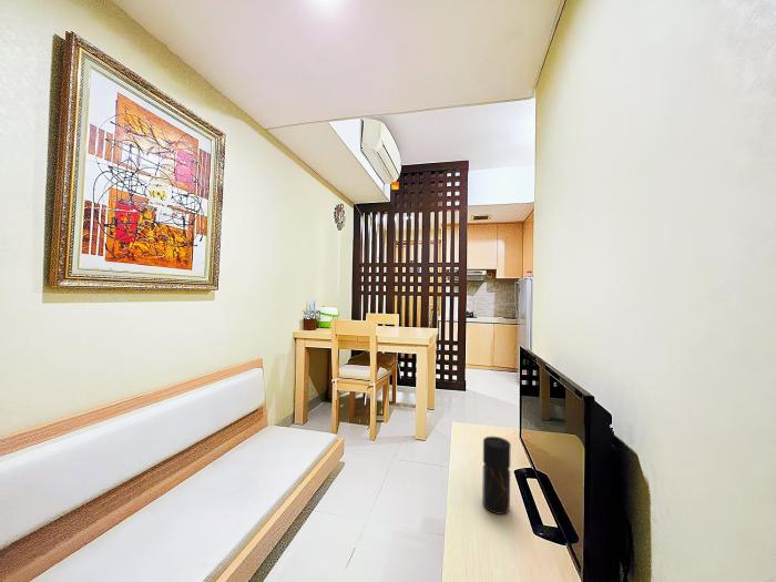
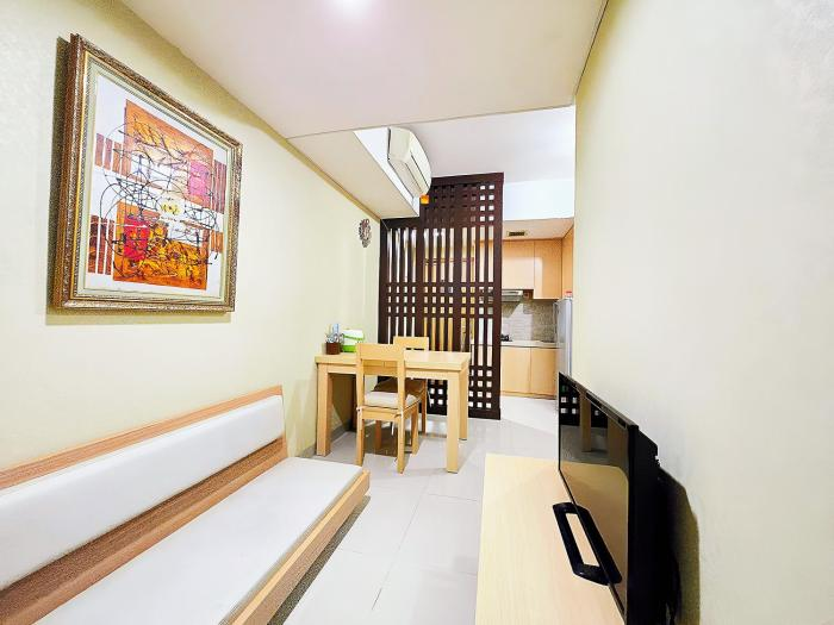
- pepper grinder [481,436,512,515]
